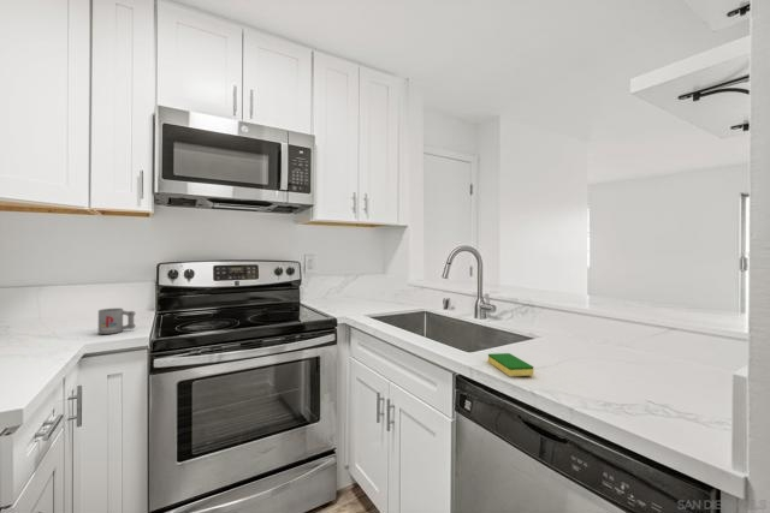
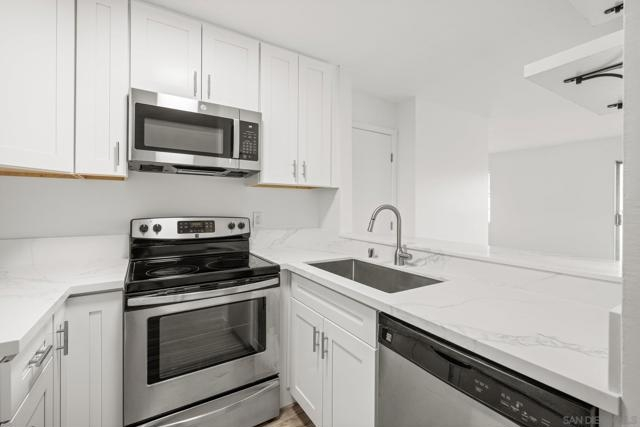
- mug [97,308,137,335]
- dish sponge [487,352,535,377]
